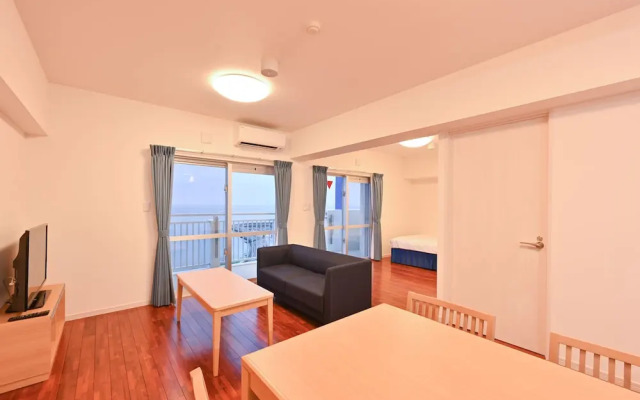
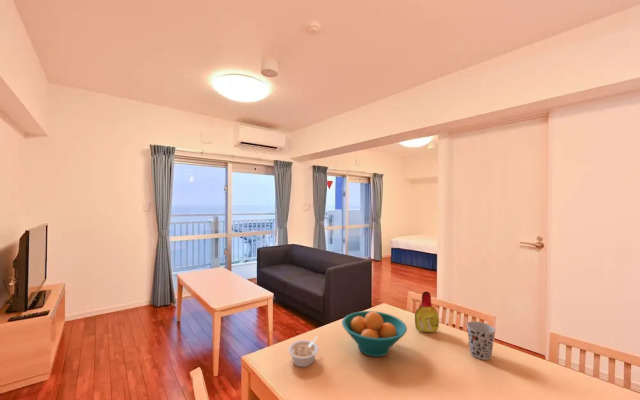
+ fruit bowl [341,310,408,358]
+ bottle [414,291,440,333]
+ legume [287,335,319,368]
+ cup [465,320,497,361]
